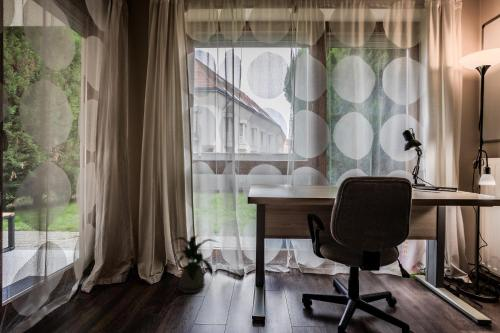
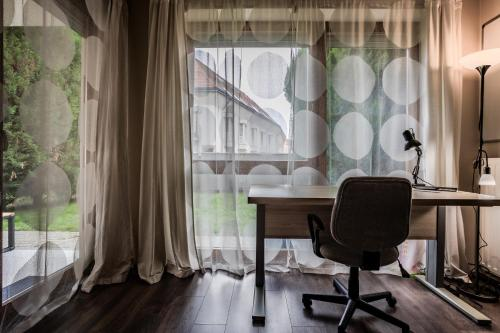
- house plant [168,234,220,294]
